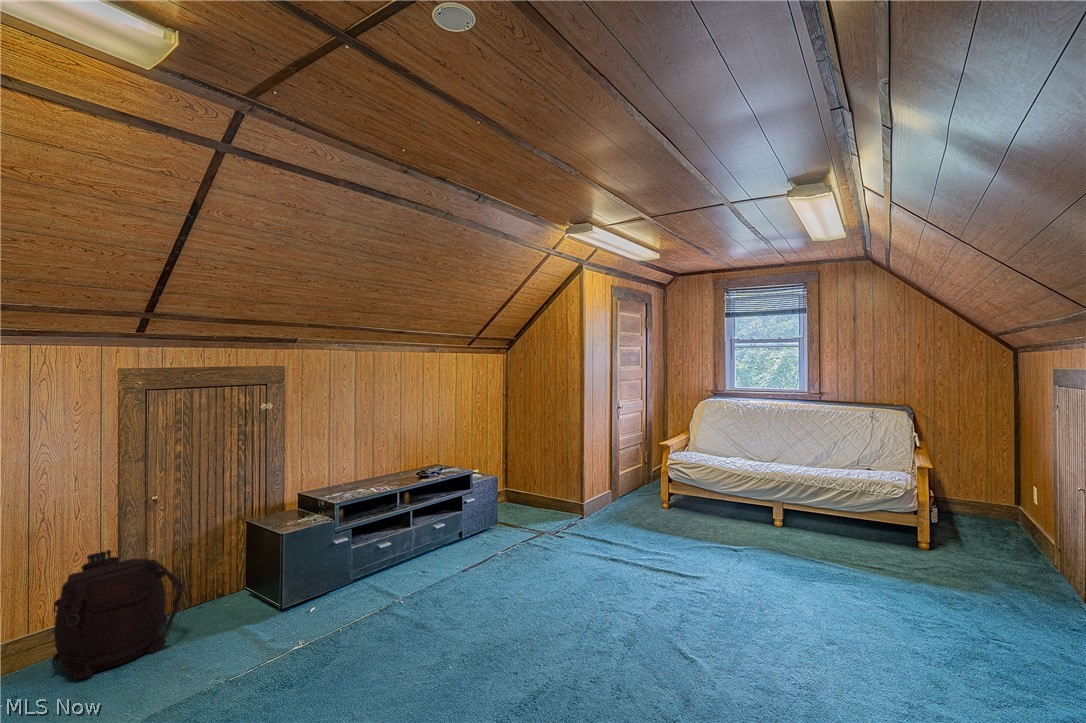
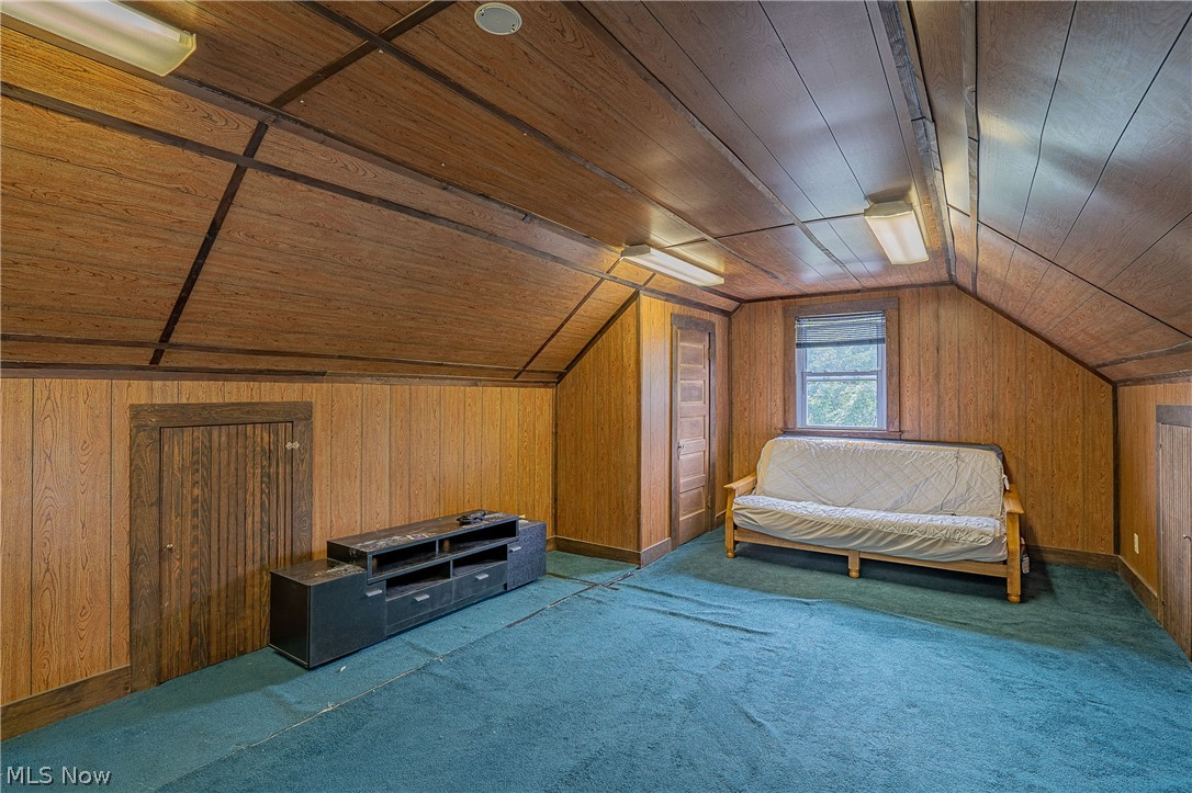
- backpack [51,549,184,681]
